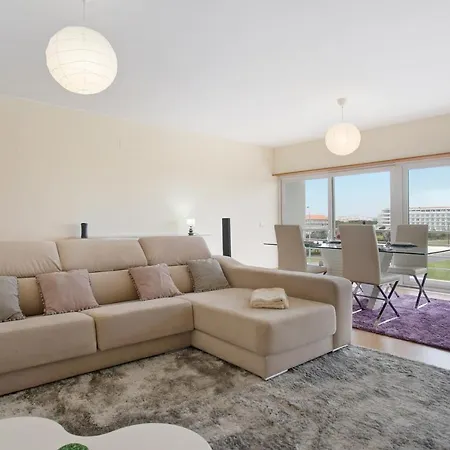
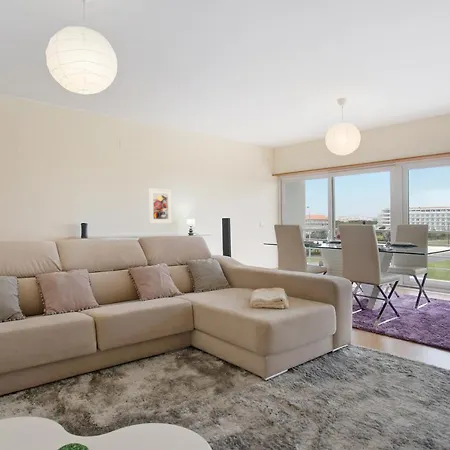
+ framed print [148,187,173,225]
